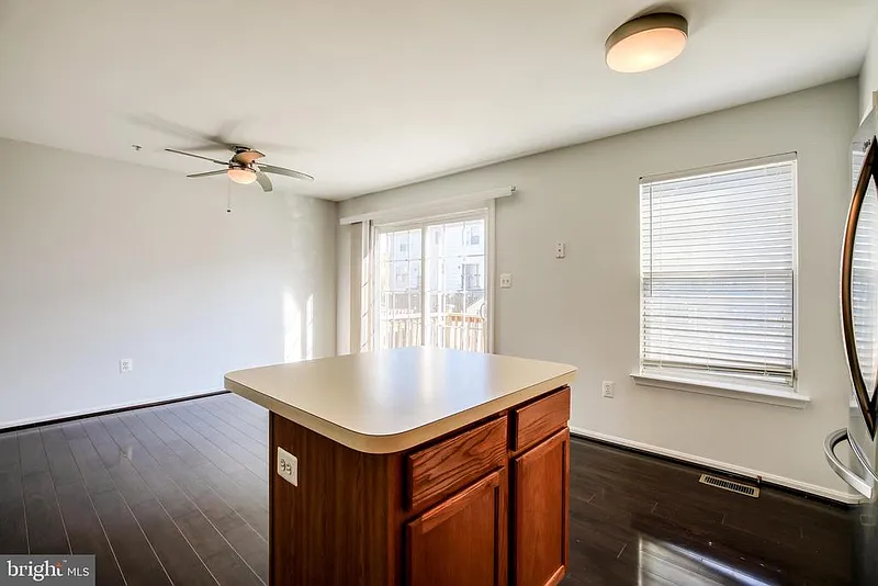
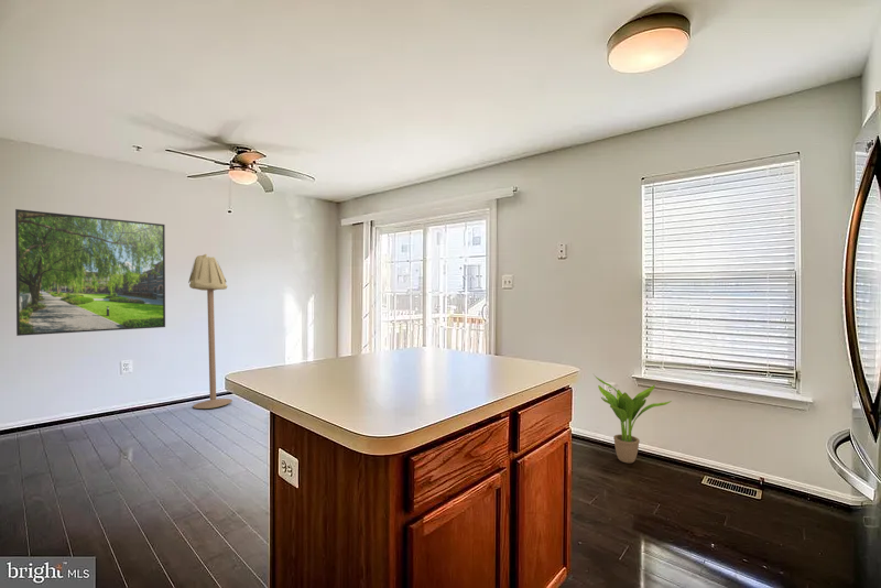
+ floor lamp [187,253,233,410]
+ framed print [14,208,166,337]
+ potted plant [592,373,673,464]
